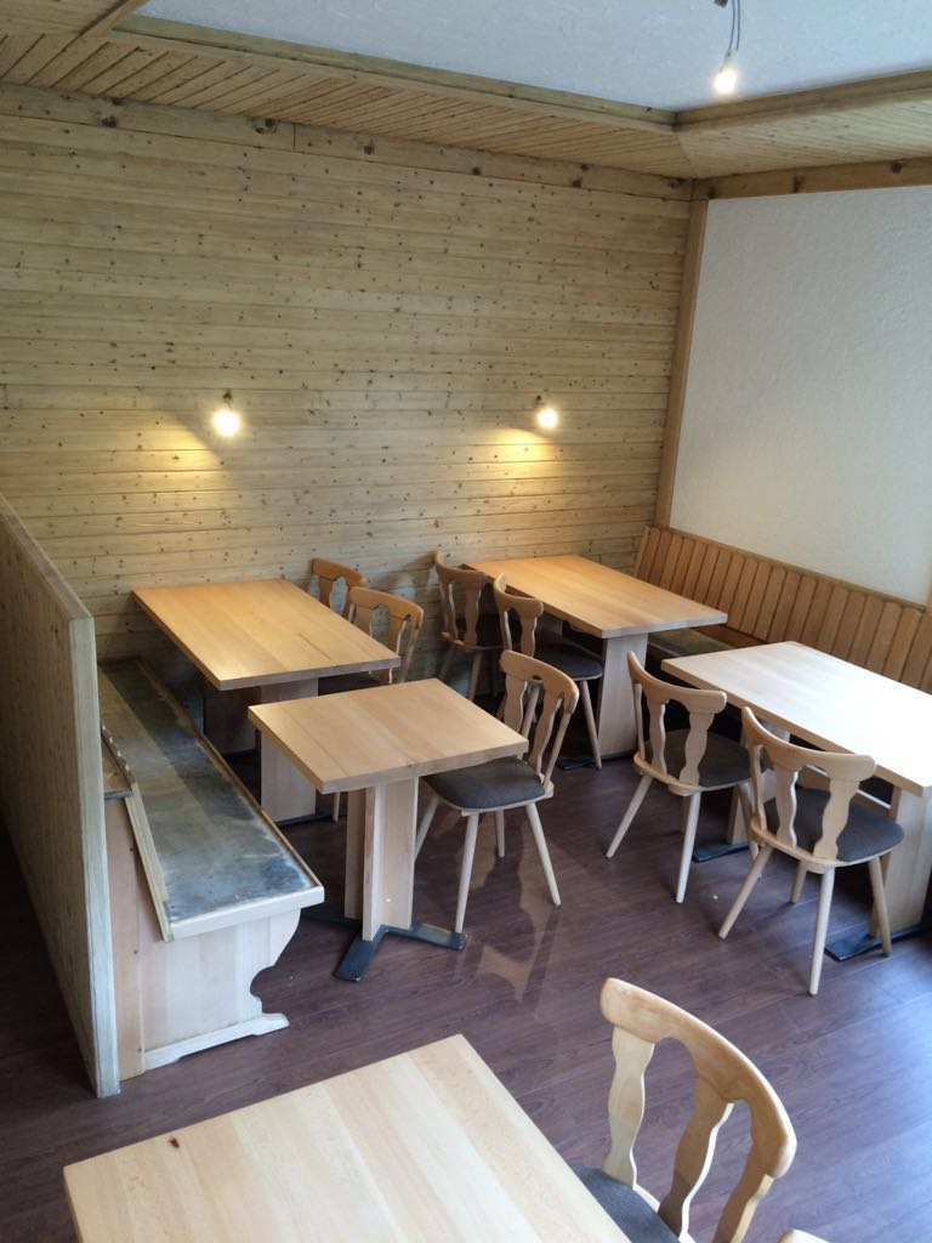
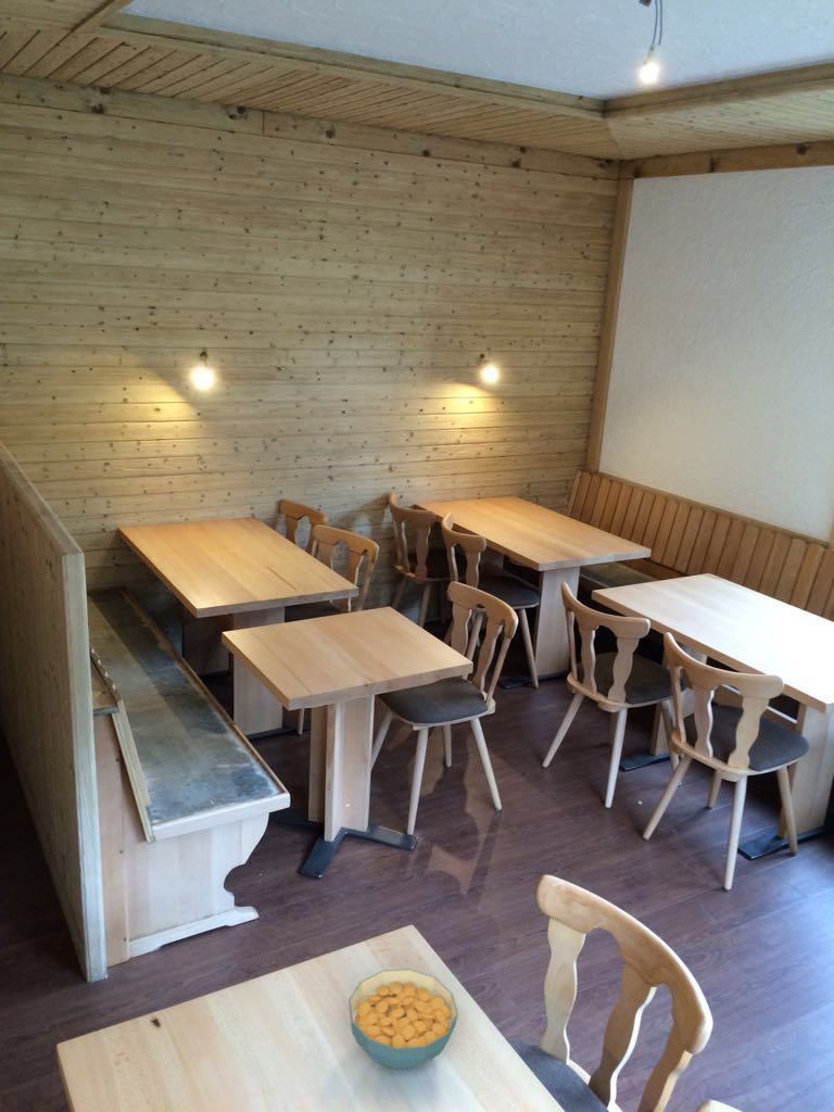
+ cereal bowl [348,969,459,1071]
